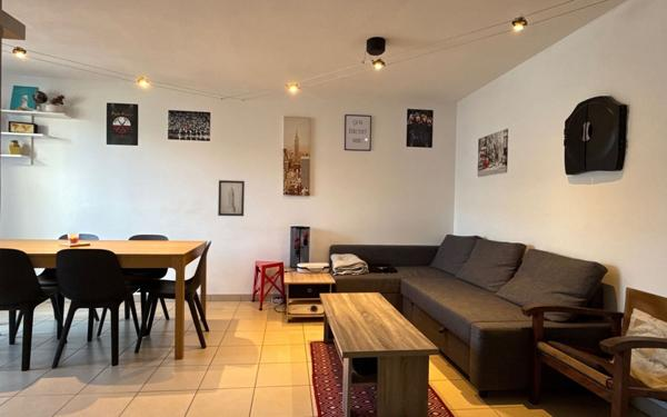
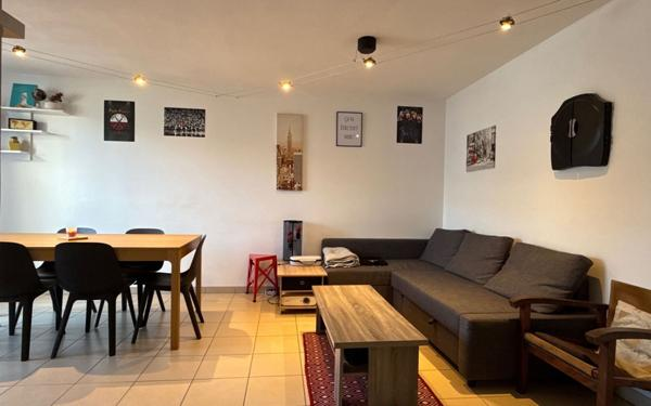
- wall art [217,179,246,217]
